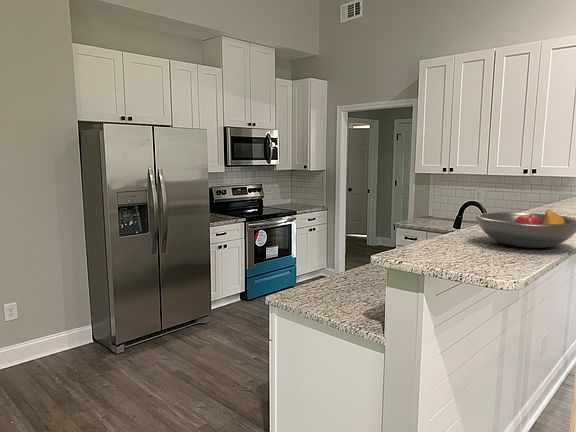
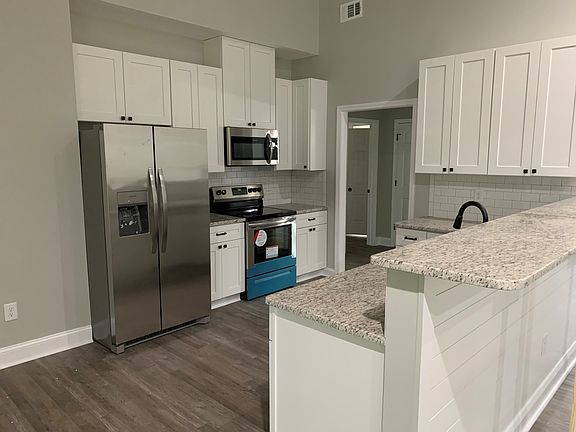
- fruit bowl [475,208,576,249]
